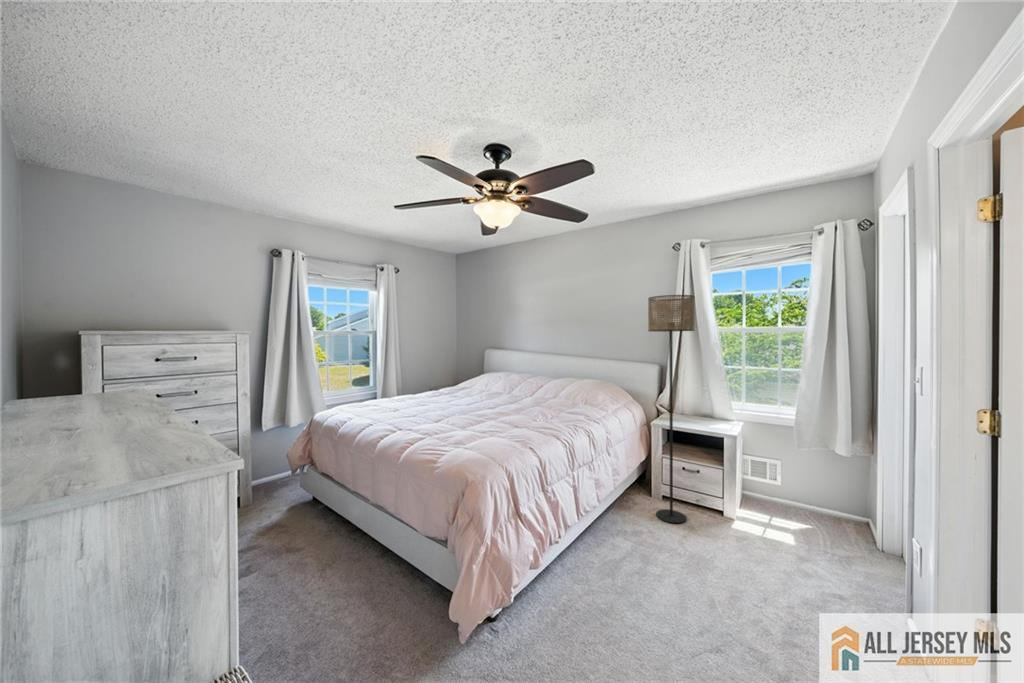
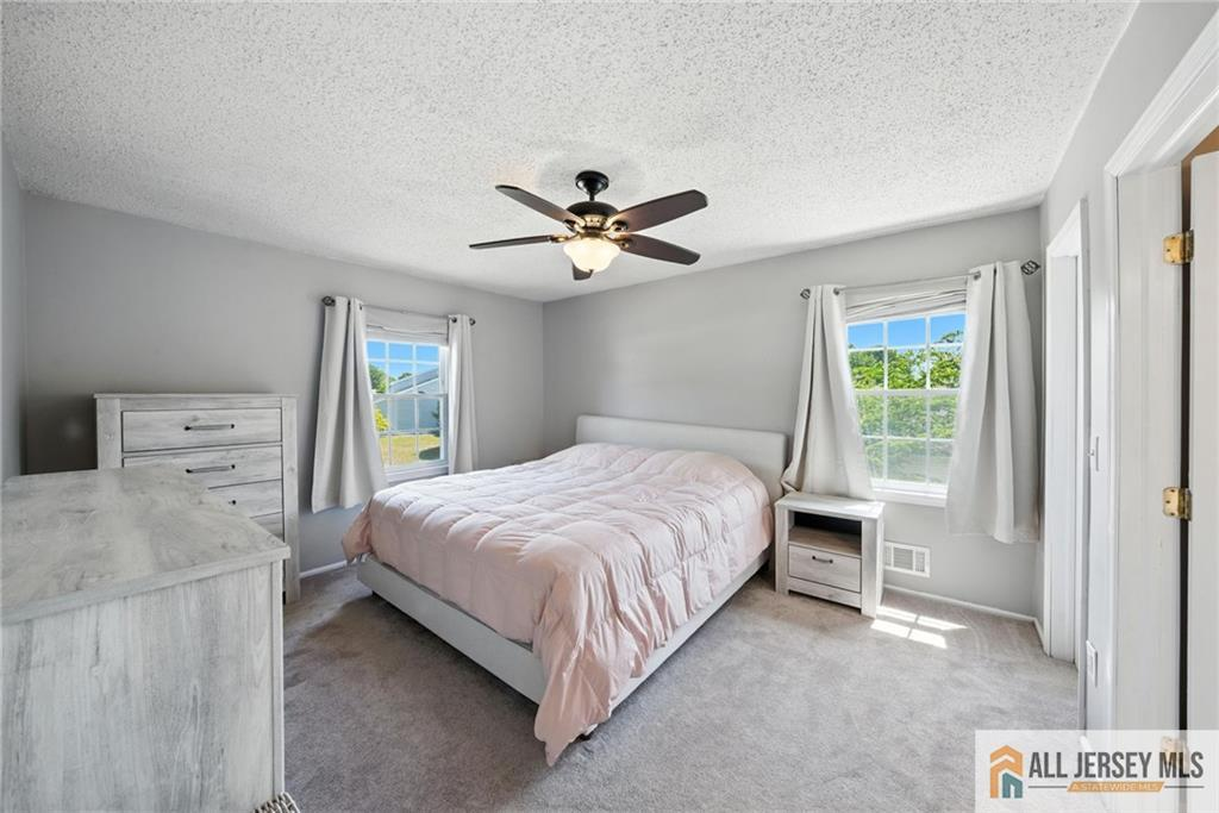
- floor lamp [647,294,696,524]
